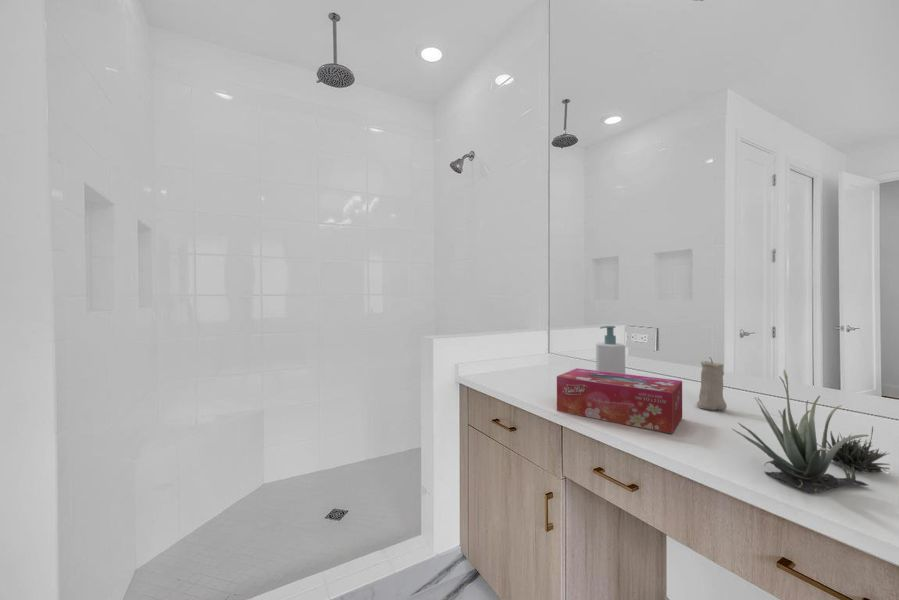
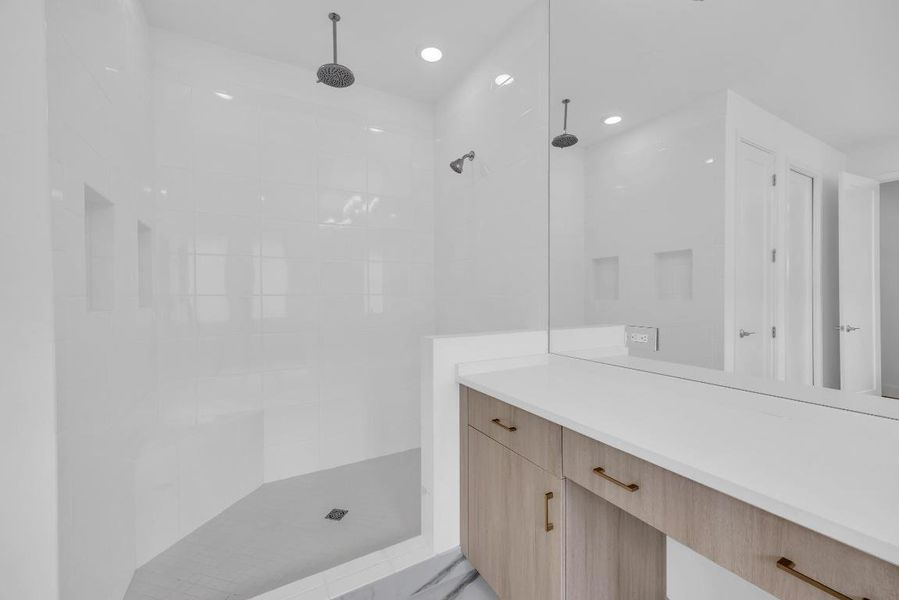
- succulent plant [732,368,891,494]
- soap bottle [595,325,626,374]
- tissue box [556,367,683,435]
- candle [696,356,728,411]
